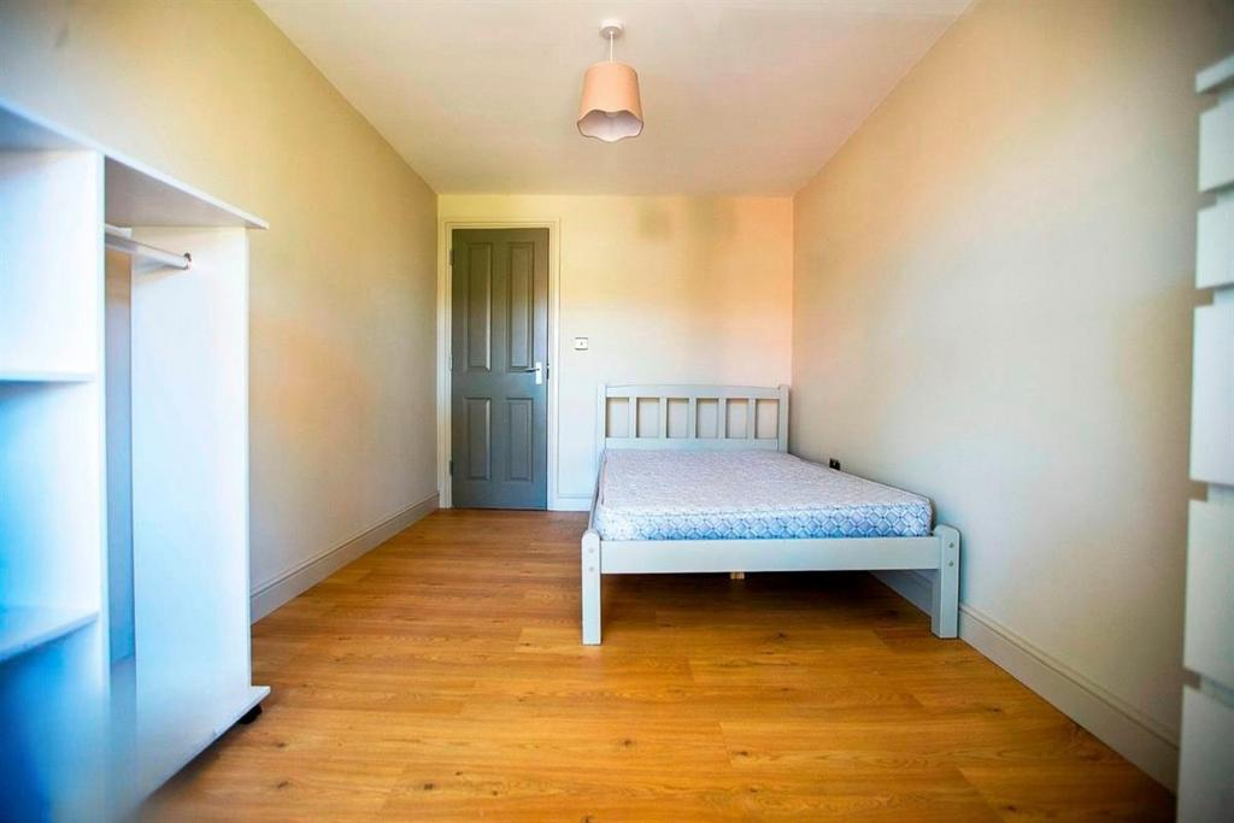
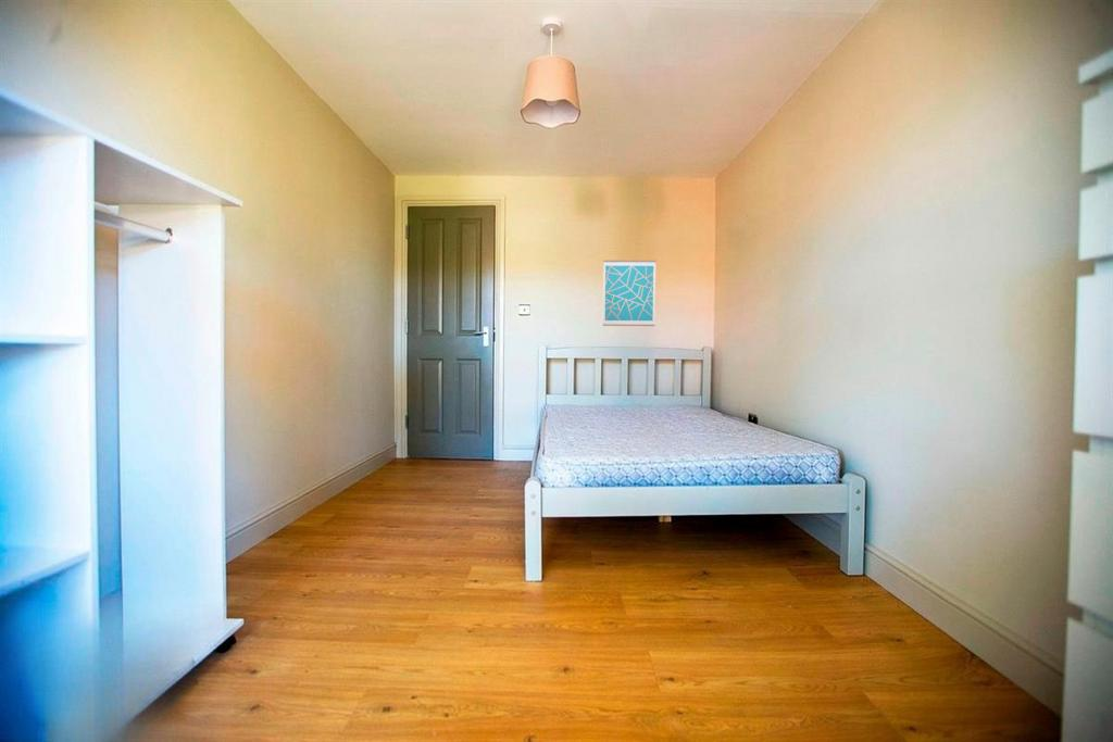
+ wall art [602,260,656,327]
